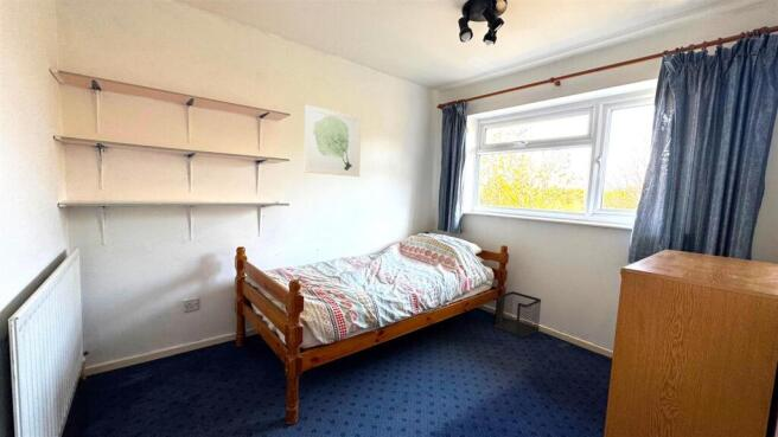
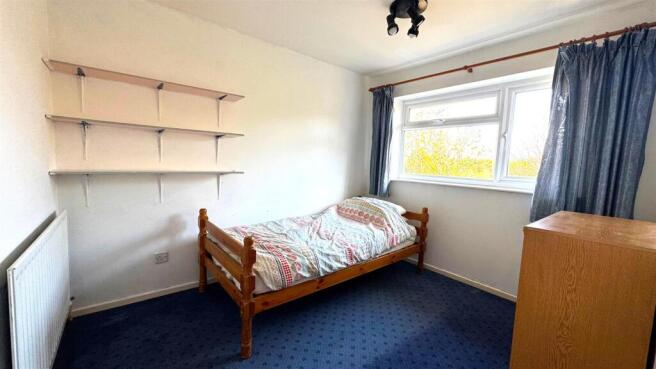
- wall art [304,104,363,178]
- wastebasket [493,290,542,339]
